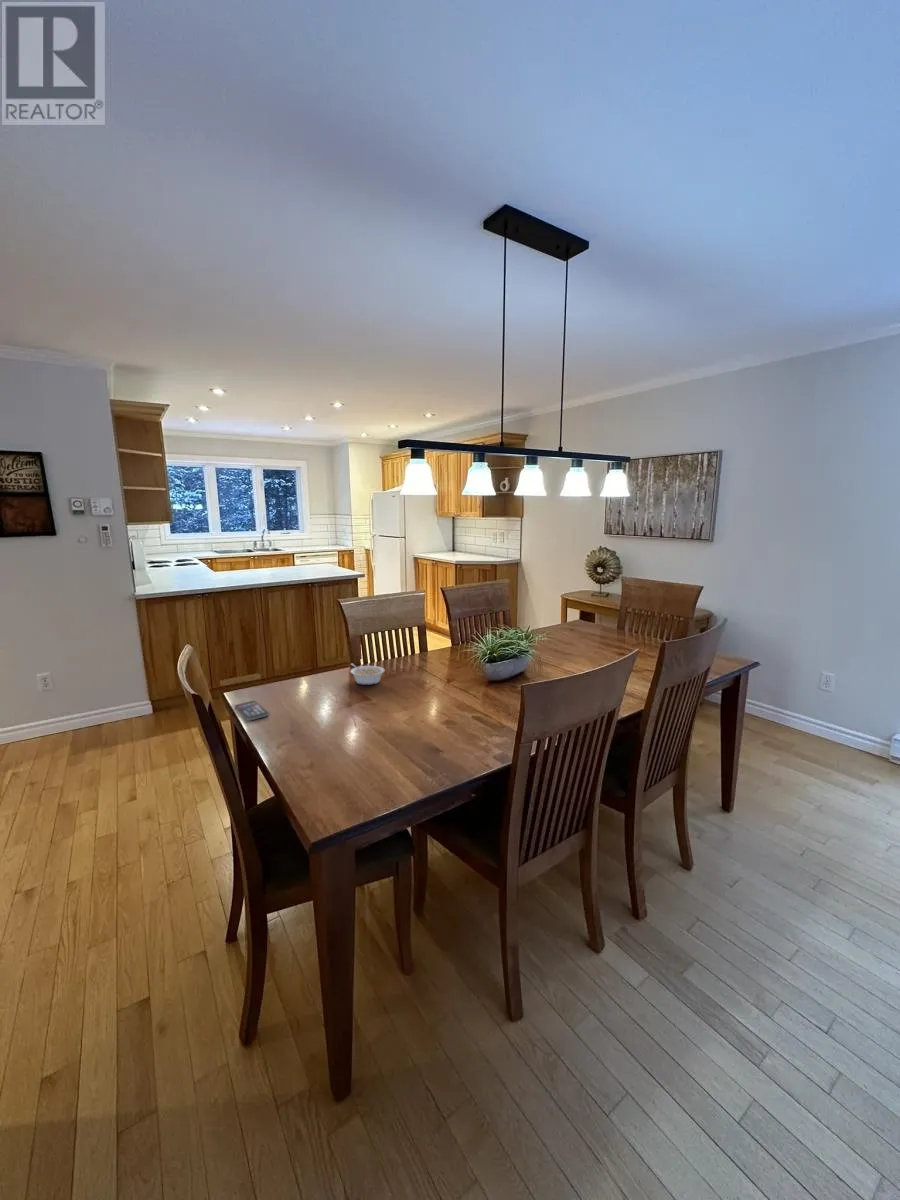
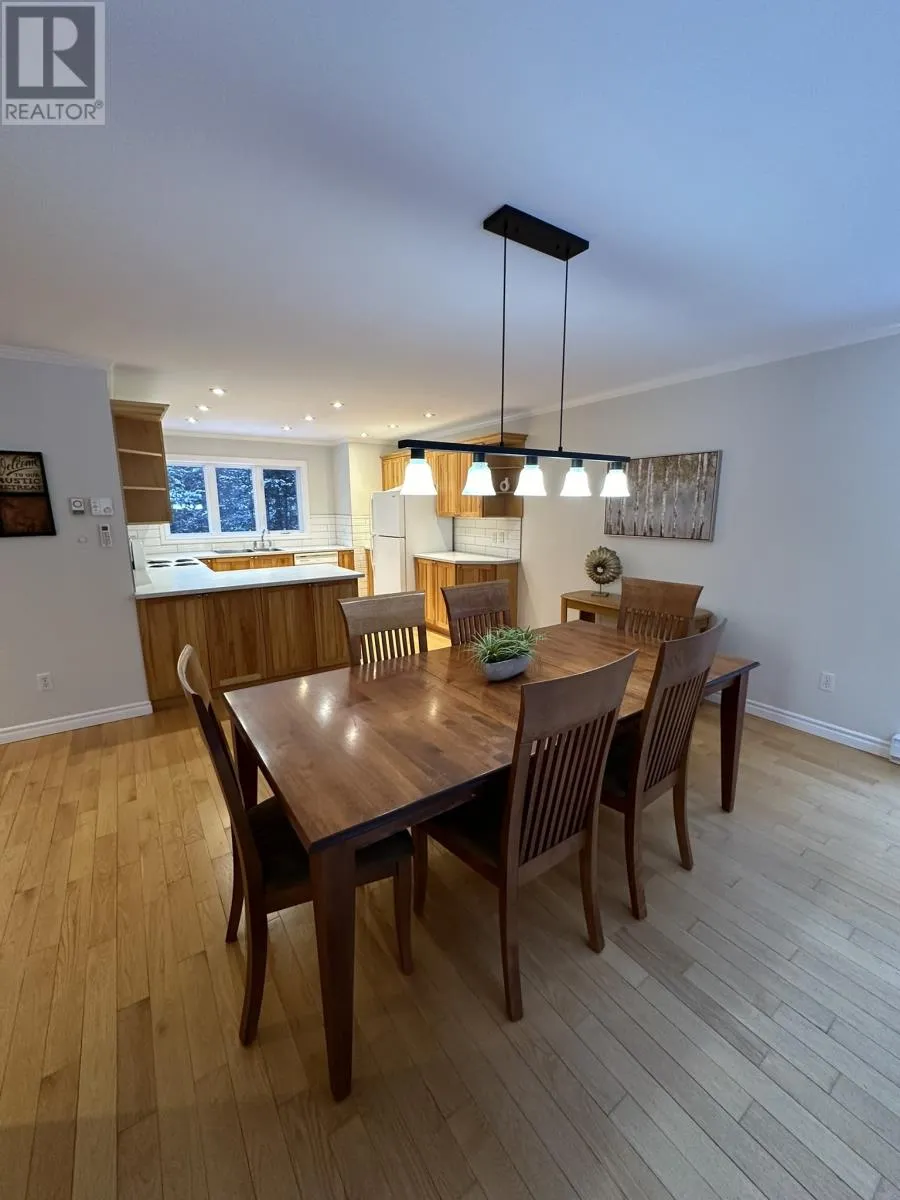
- smartphone [234,700,270,722]
- legume [349,662,385,686]
